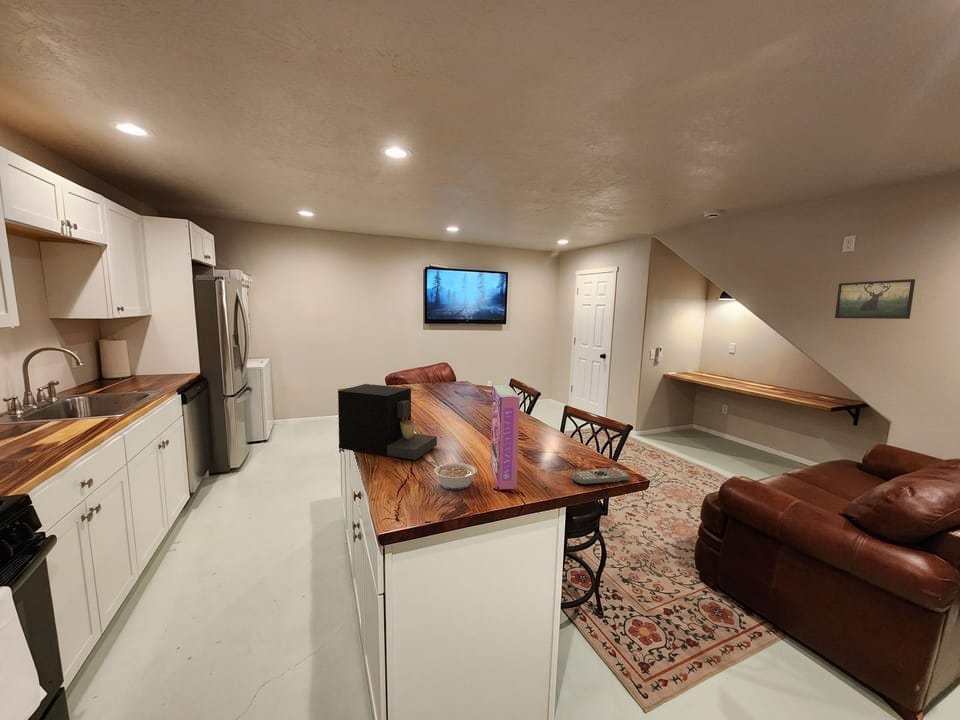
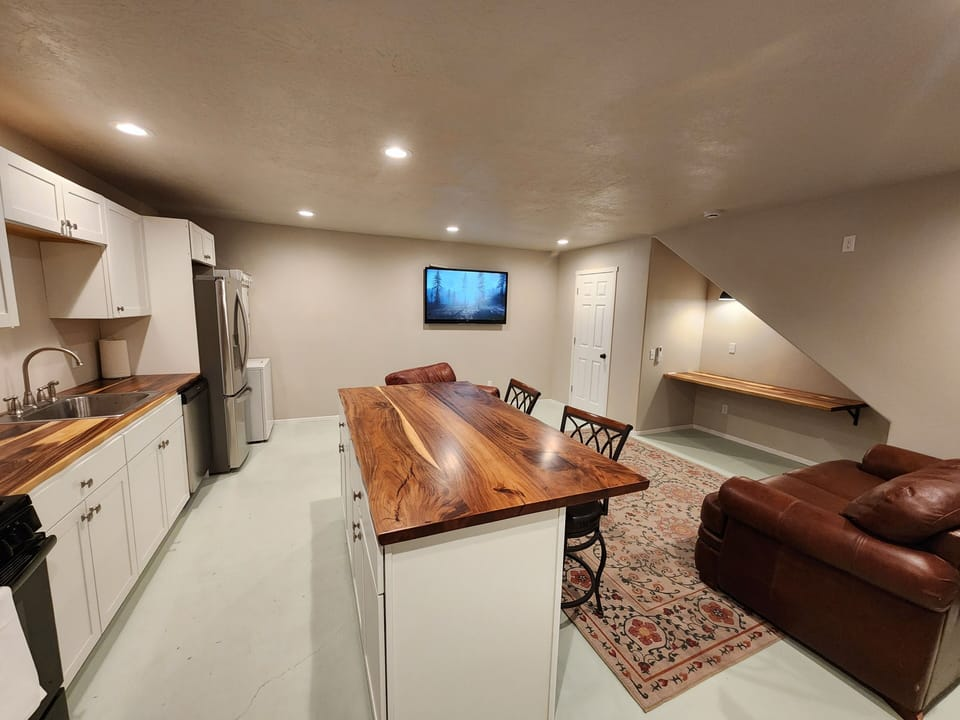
- coffee maker [337,383,438,461]
- legume [430,460,478,491]
- remote control [571,466,631,486]
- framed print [834,278,916,320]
- cereal box [489,383,521,490]
